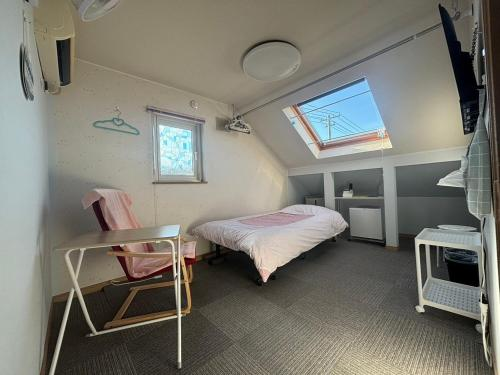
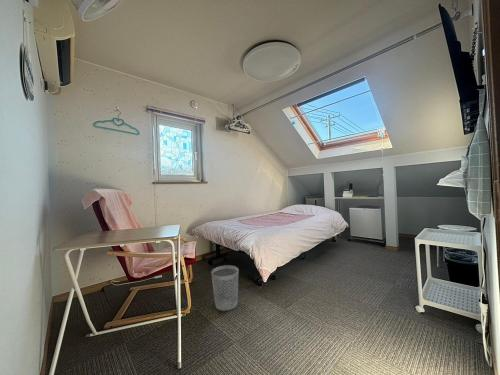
+ wastebasket [210,264,240,312]
